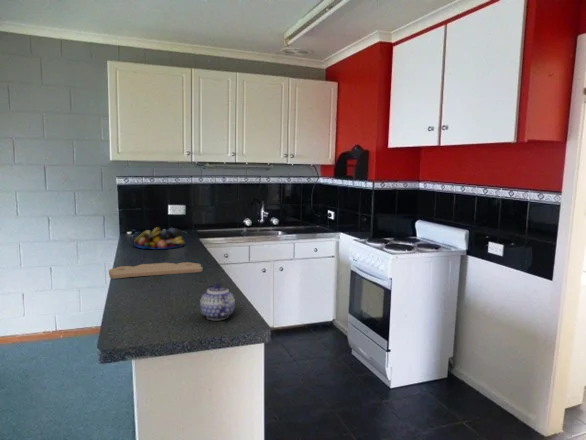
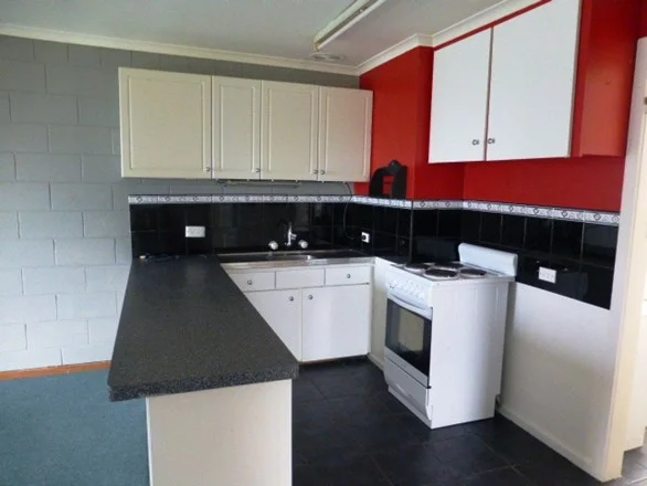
- fruit bowl [133,226,188,250]
- cutting board [108,261,204,279]
- teapot [199,283,236,322]
